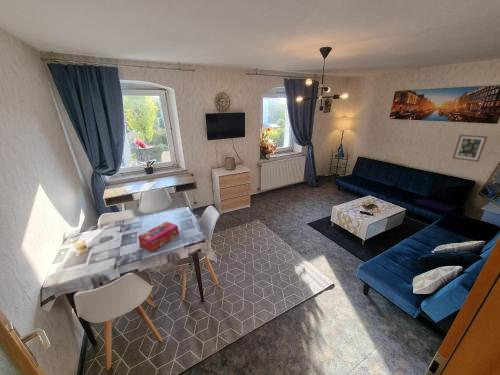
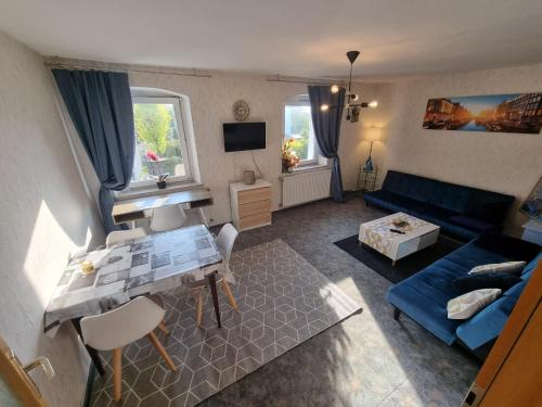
- tissue box [137,221,180,253]
- wall art [452,134,489,163]
